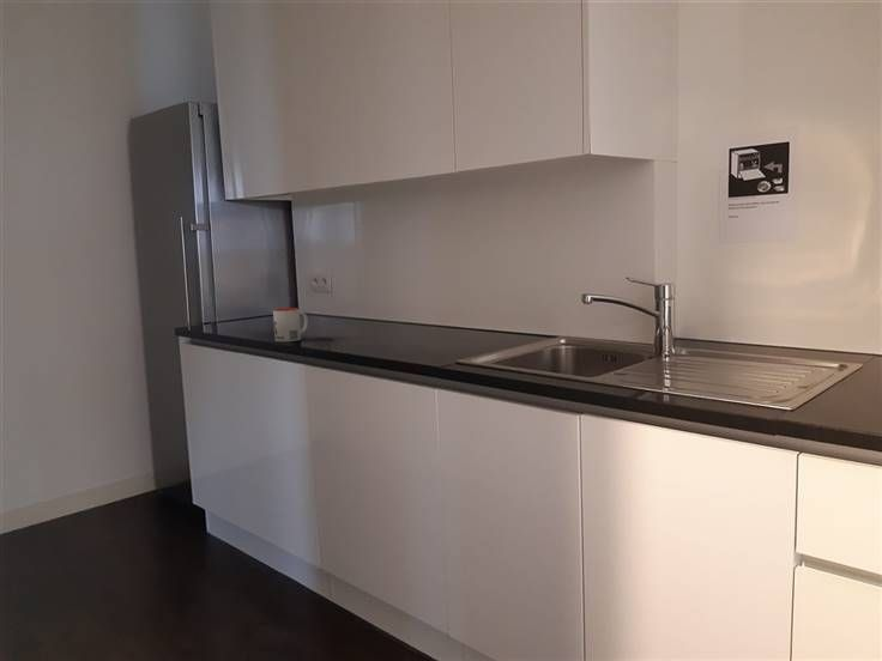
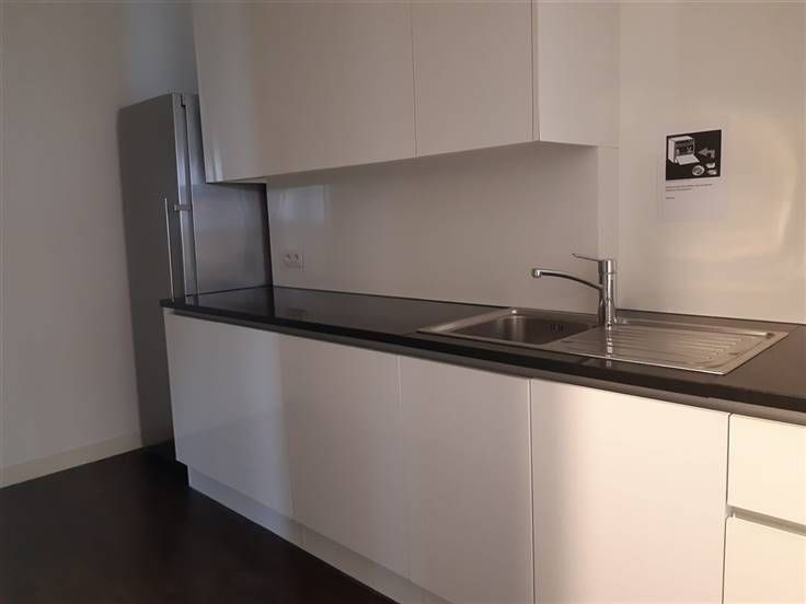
- mug [272,307,309,342]
